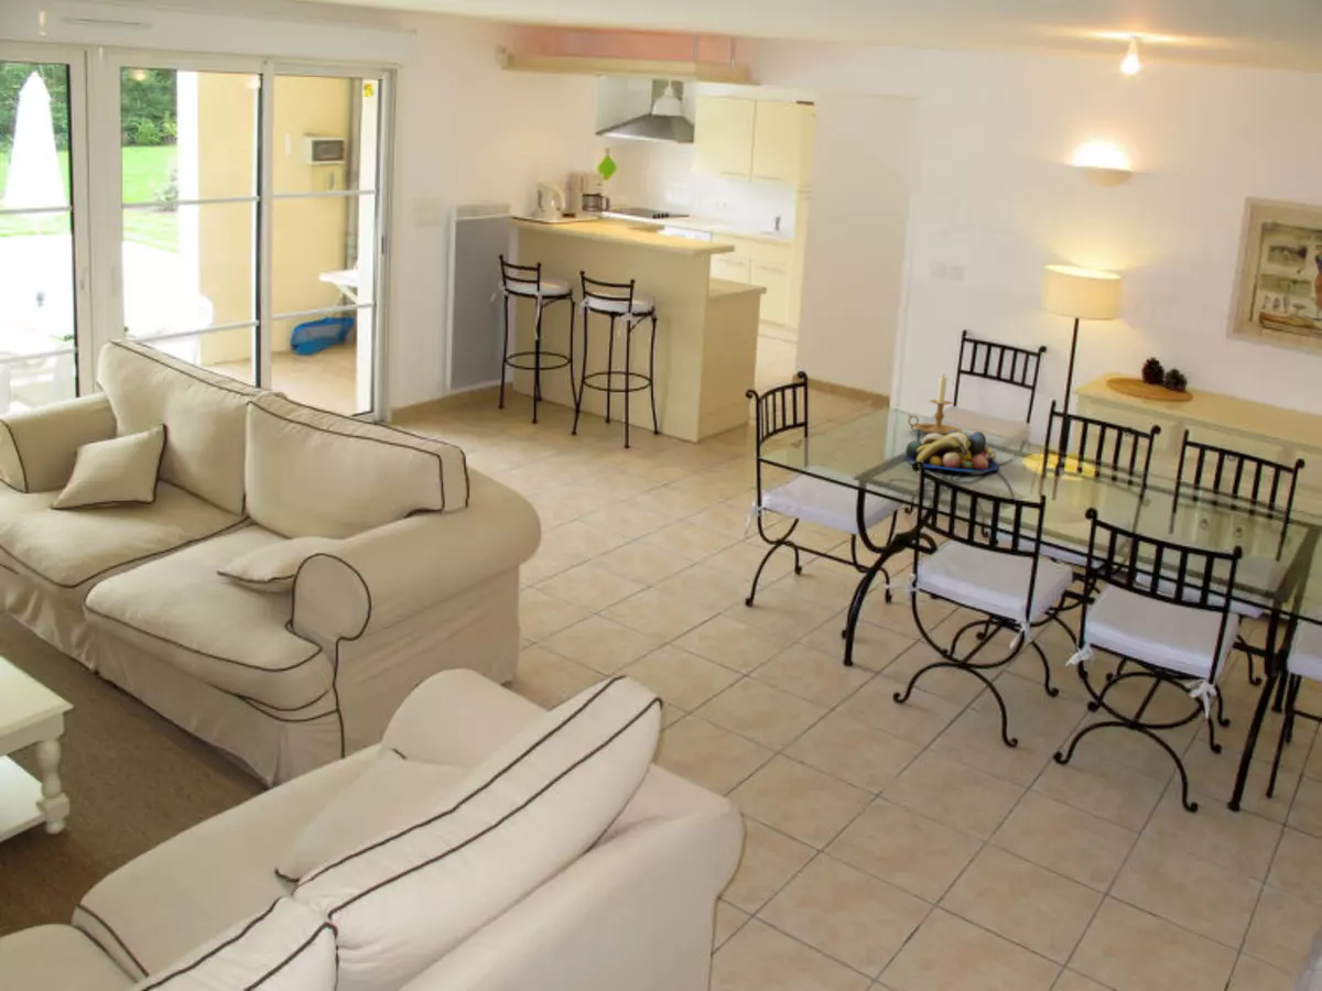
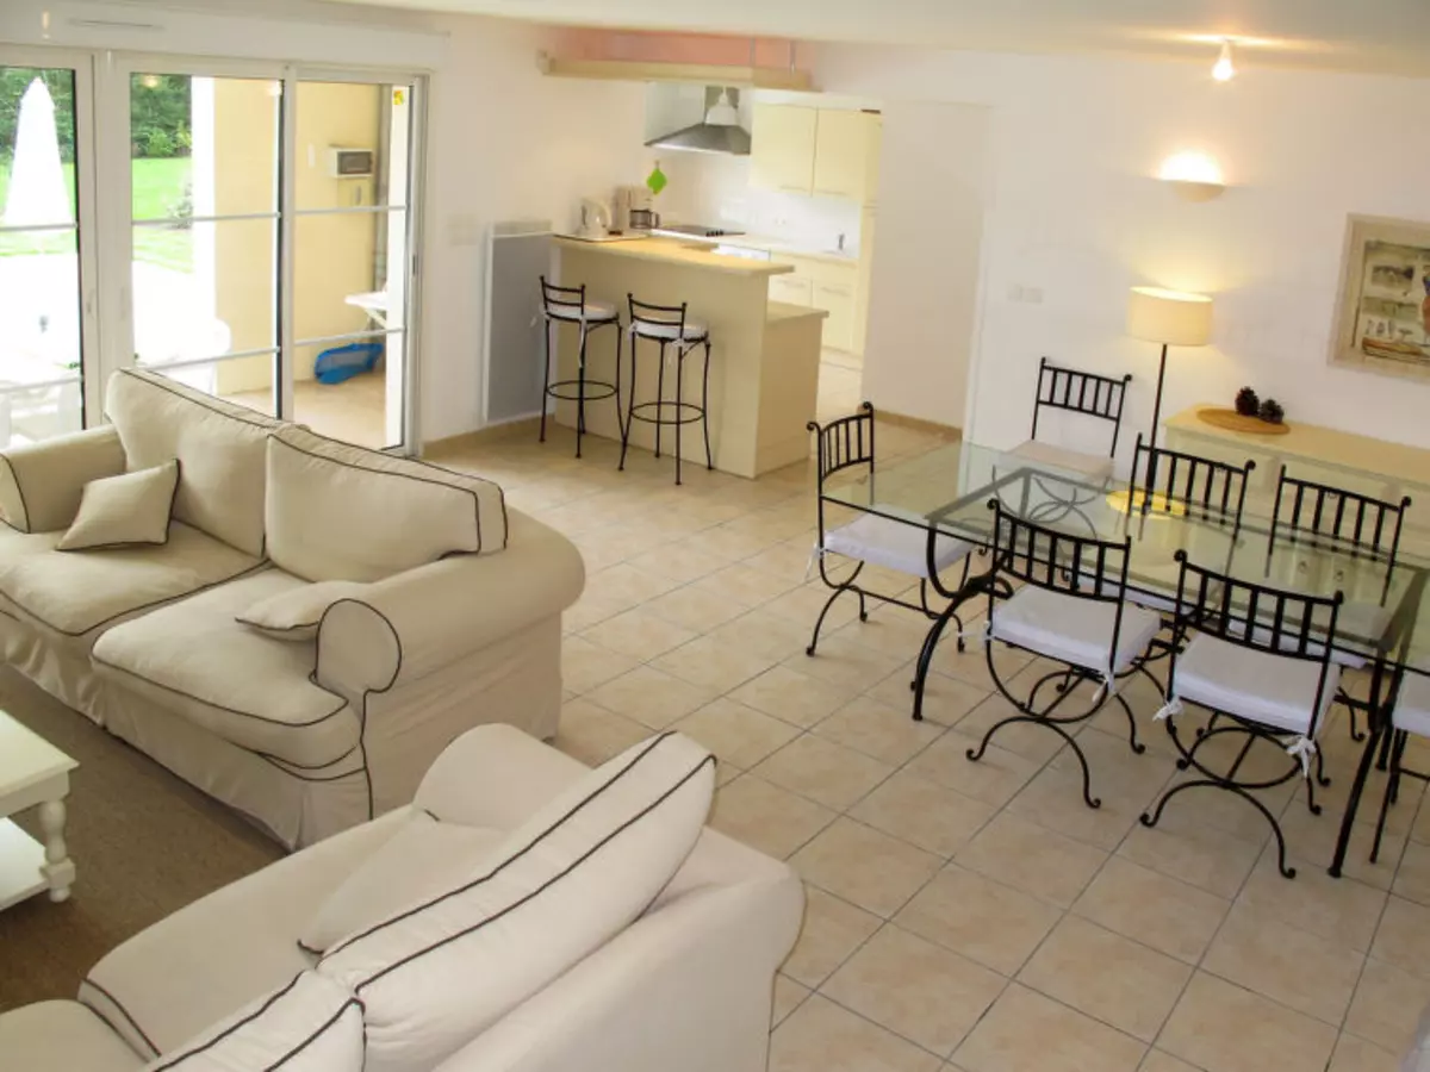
- fruit bowl [903,431,1000,473]
- candle holder [907,373,964,436]
